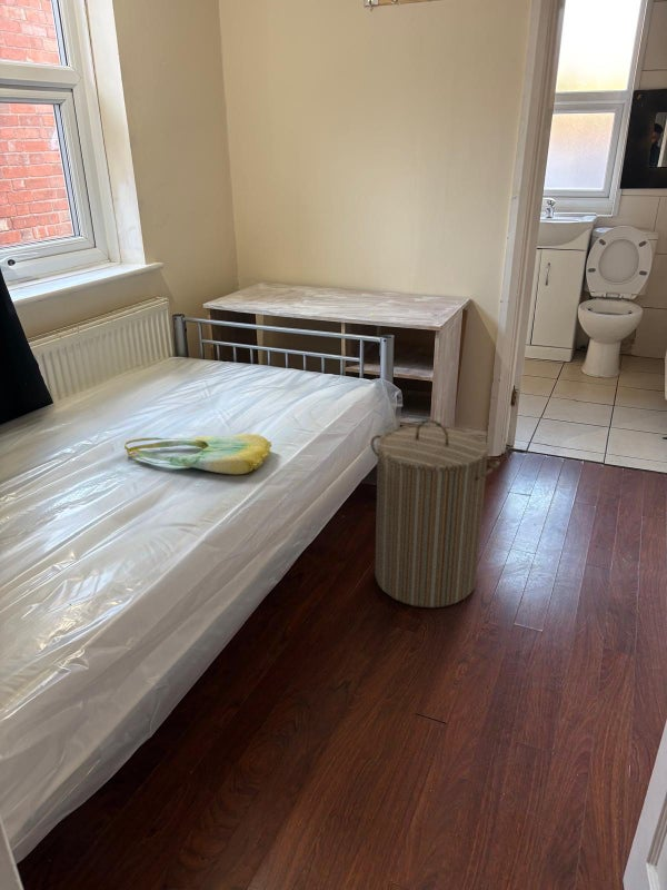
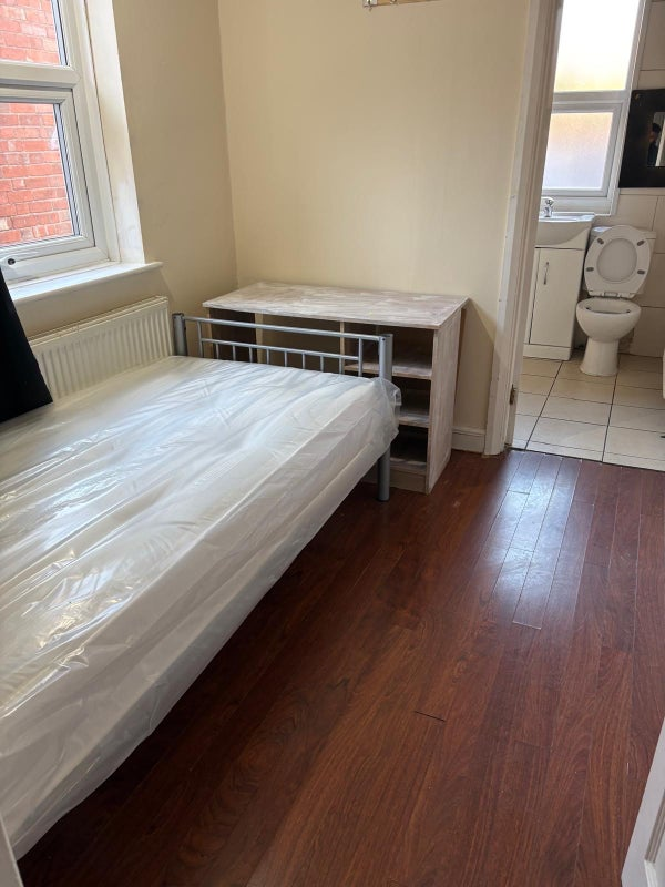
- tote bag [123,433,273,476]
- laundry hamper [370,418,501,609]
